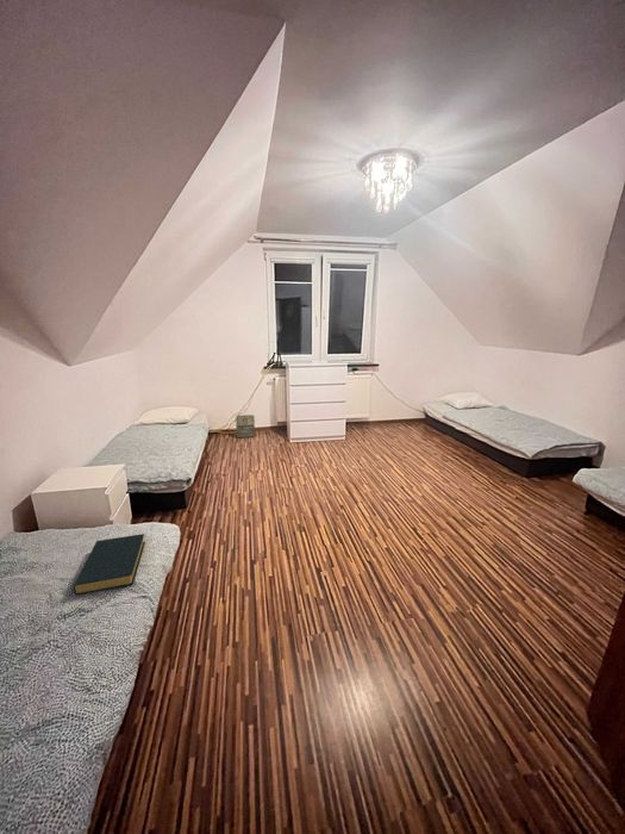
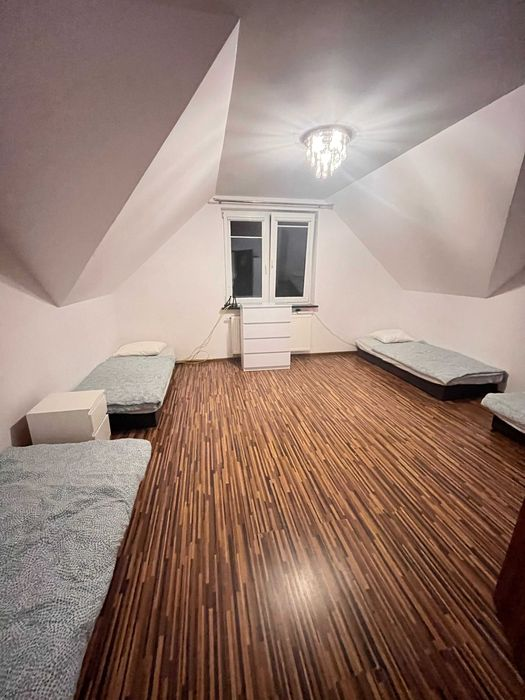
- bag [235,413,256,438]
- hardback book [73,533,146,596]
